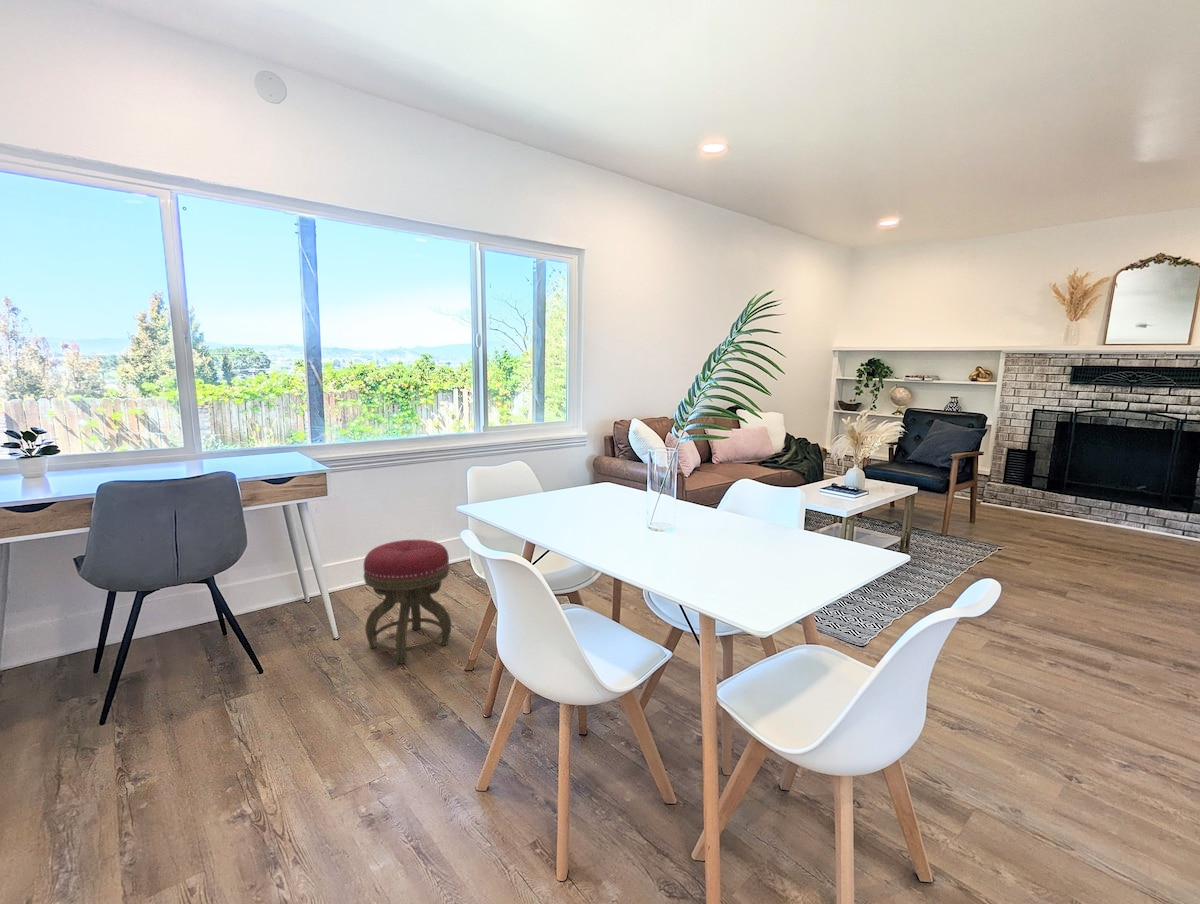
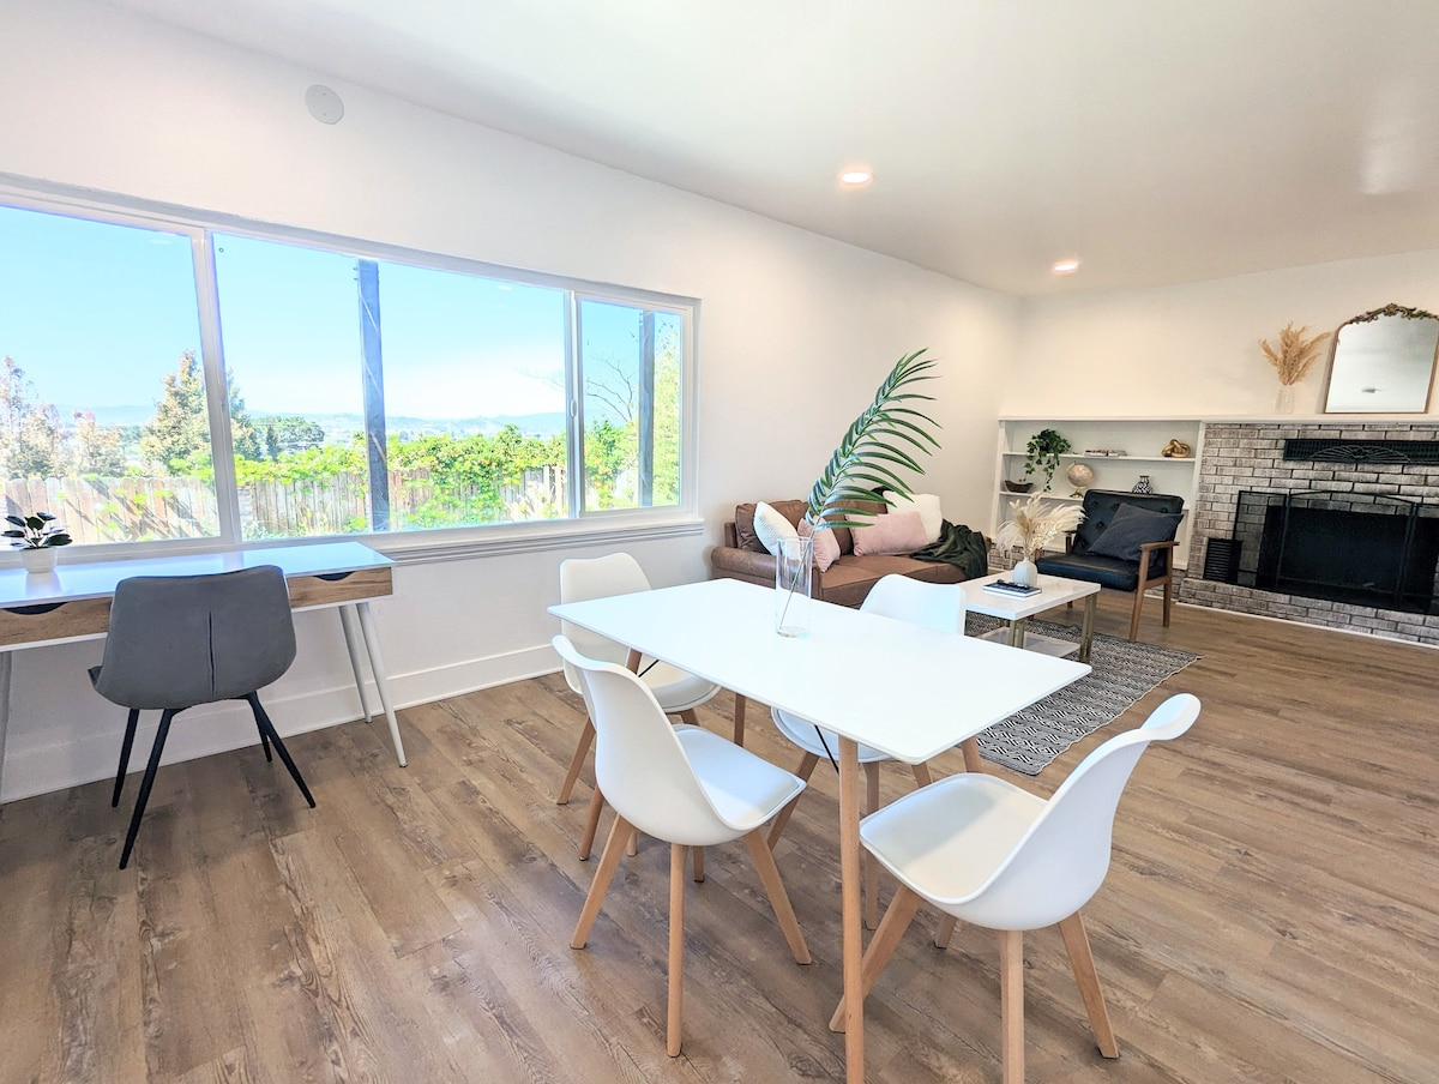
- stool [363,539,452,665]
